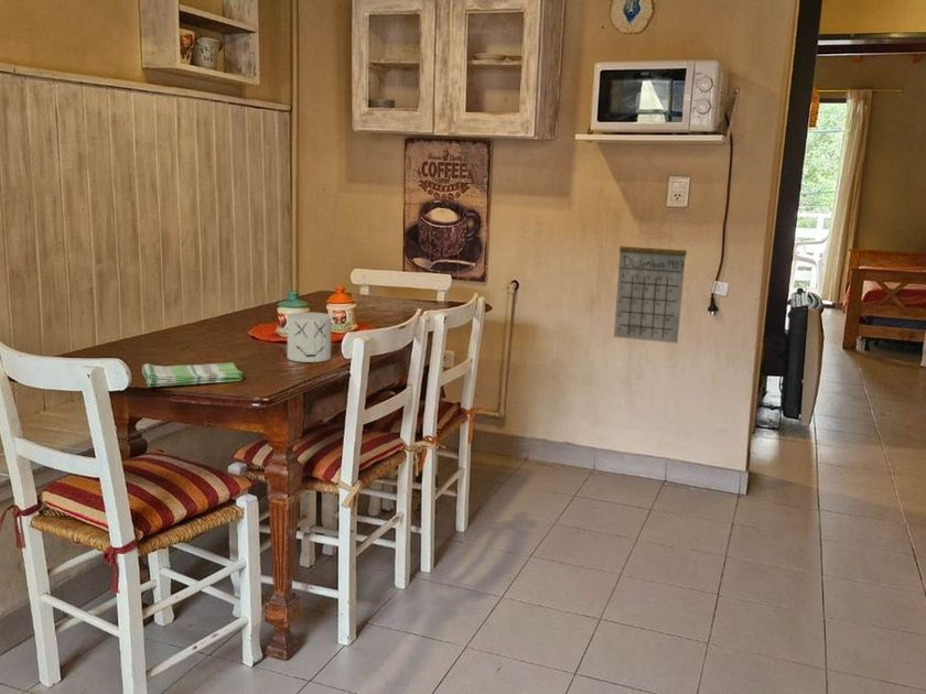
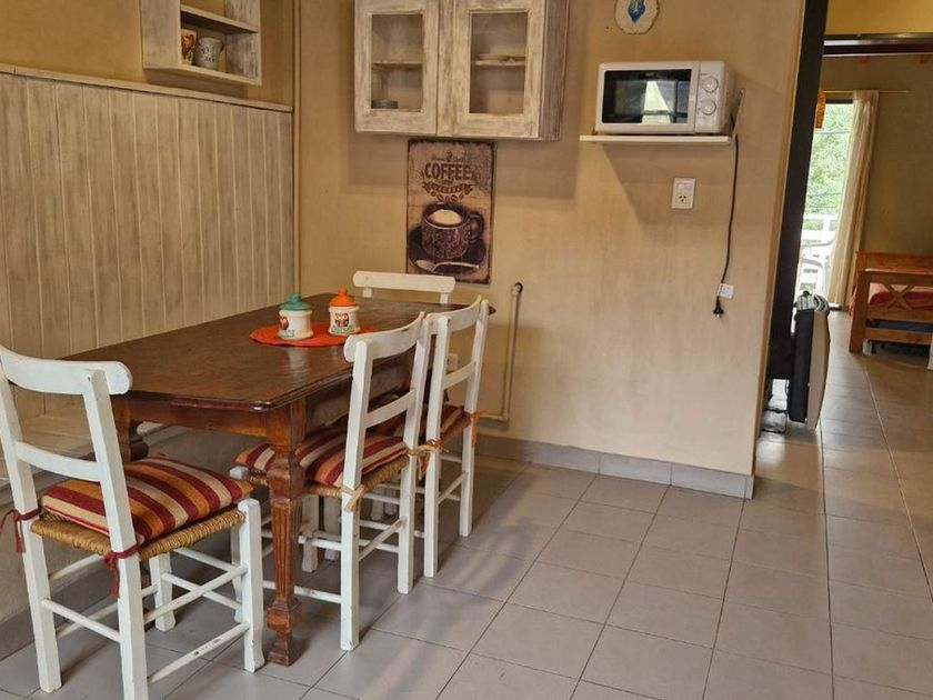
- mug [287,312,332,364]
- calendar [613,225,688,345]
- dish towel [141,361,244,388]
